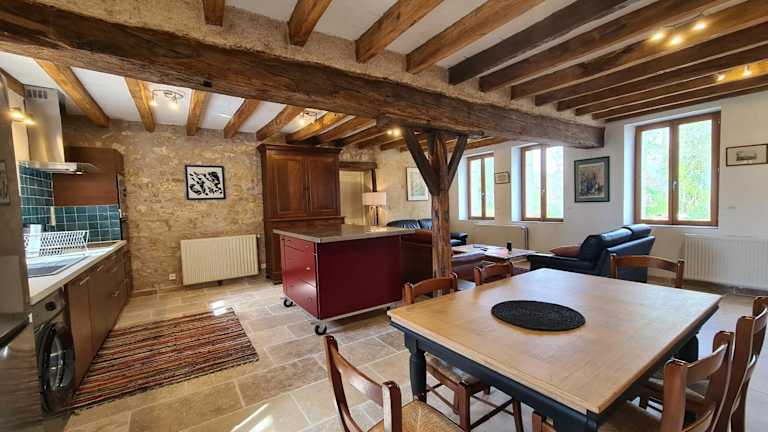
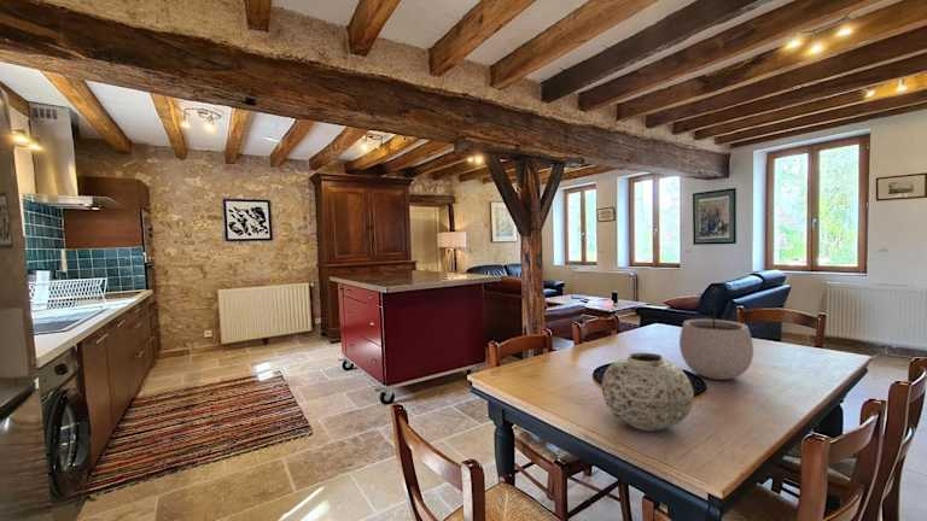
+ plant pot [678,299,754,381]
+ vase [601,351,695,432]
